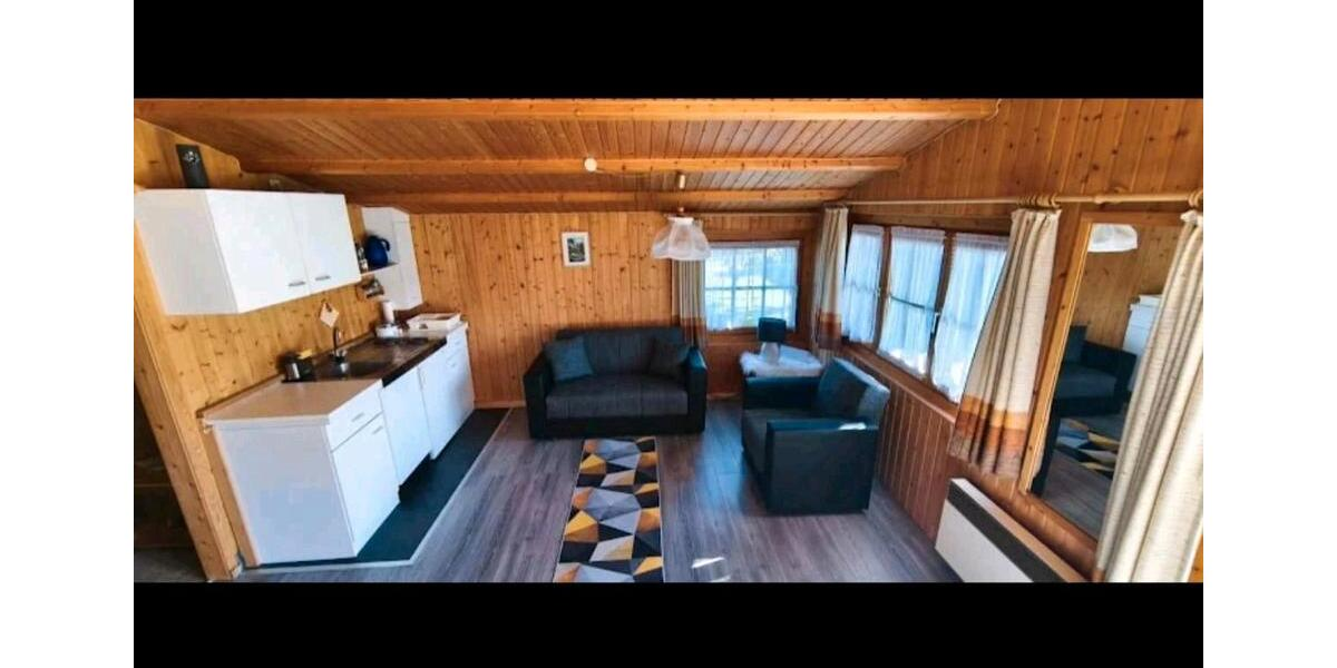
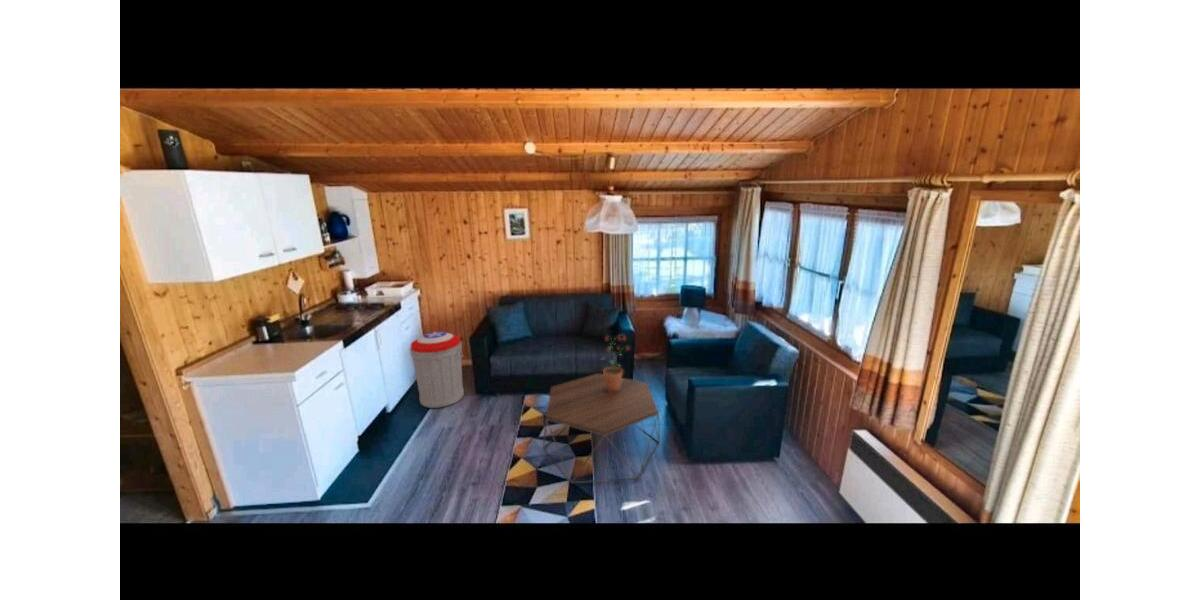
+ trash can [409,330,465,409]
+ coffee table [542,372,661,484]
+ potted plant [599,333,631,391]
